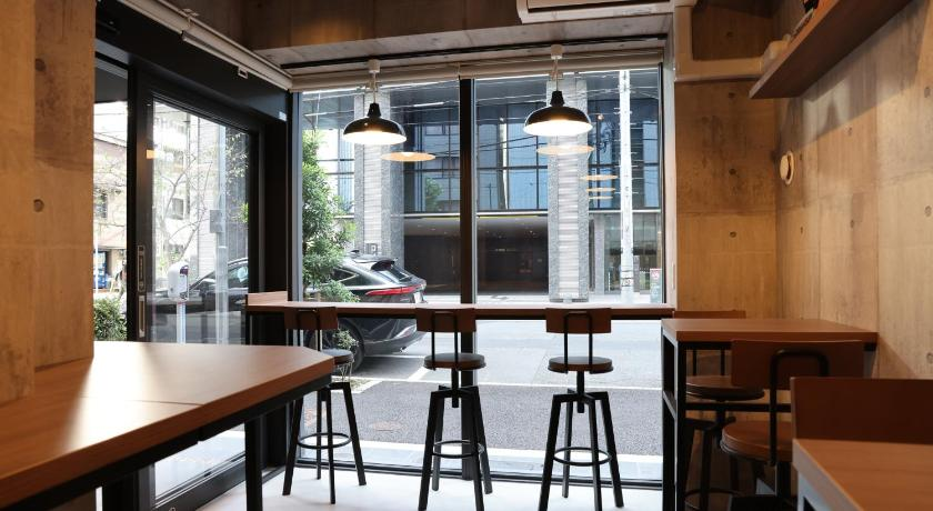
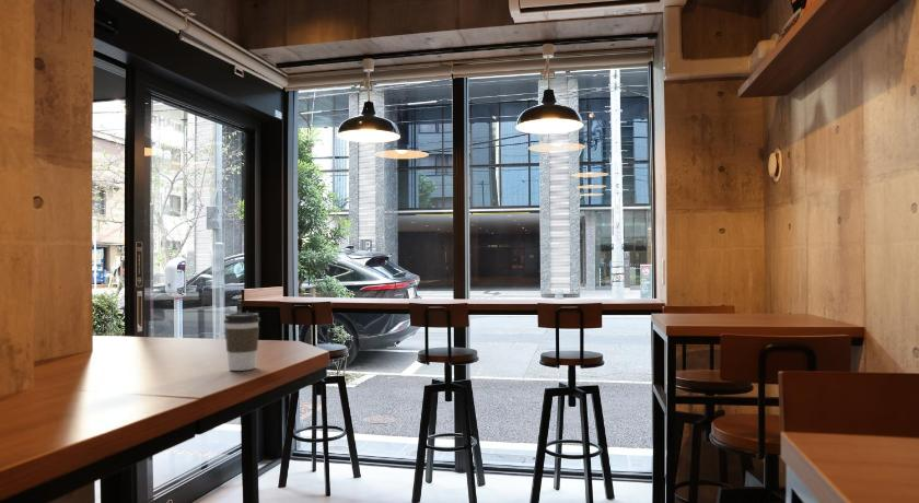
+ coffee cup [223,312,261,372]
